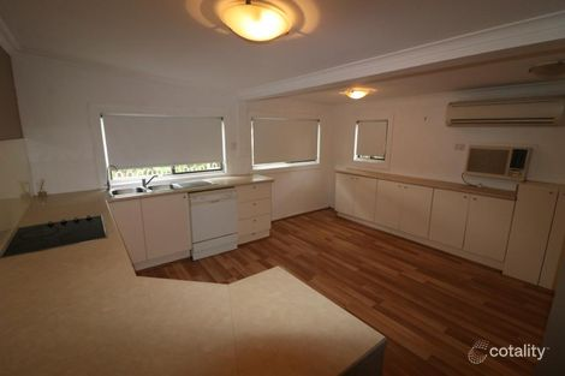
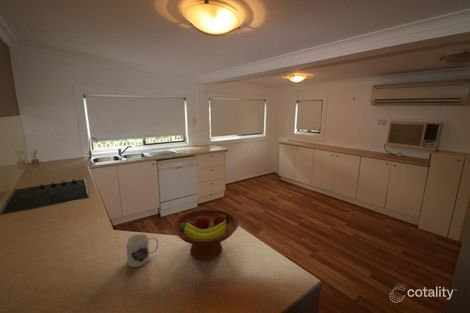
+ mug [125,233,159,268]
+ fruit bowl [171,208,240,262]
